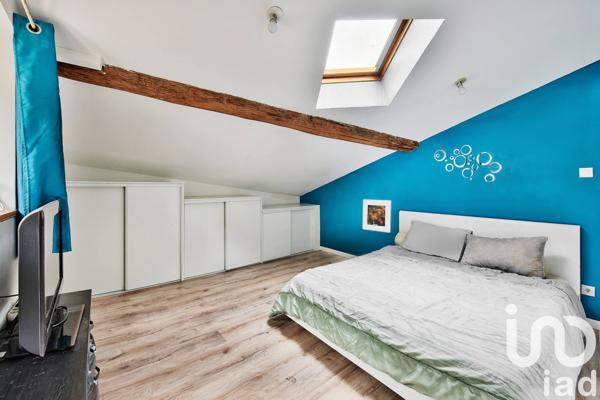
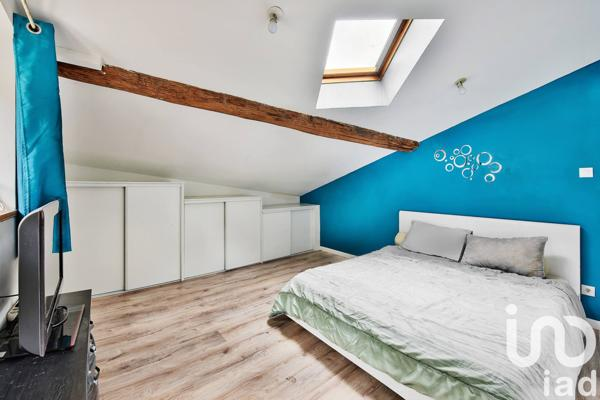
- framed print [362,199,392,233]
